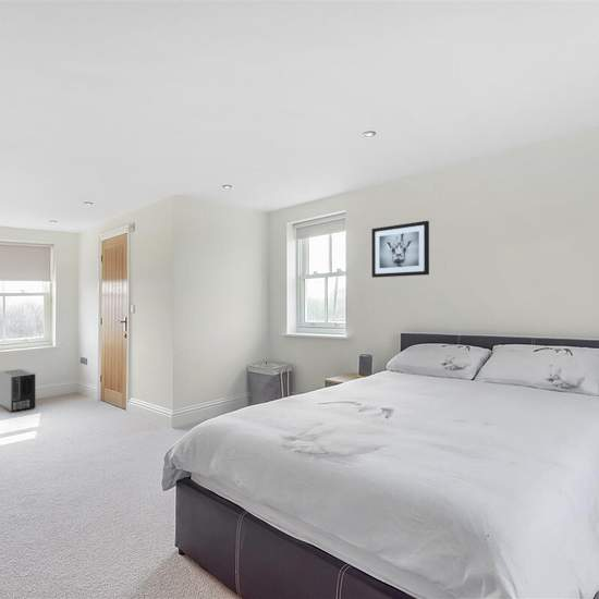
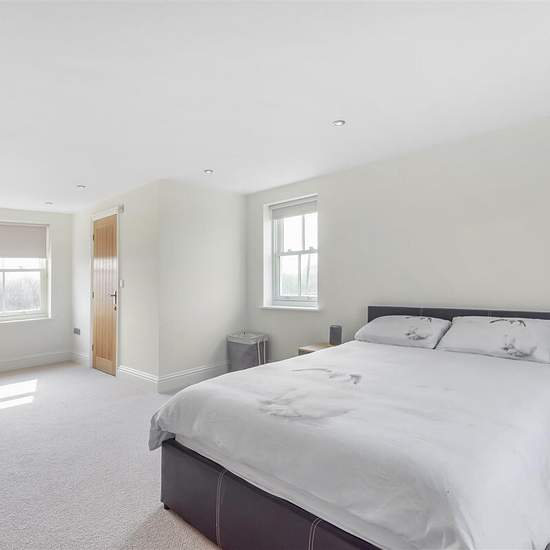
- air purifier [0,368,37,414]
- wall art [370,220,430,279]
